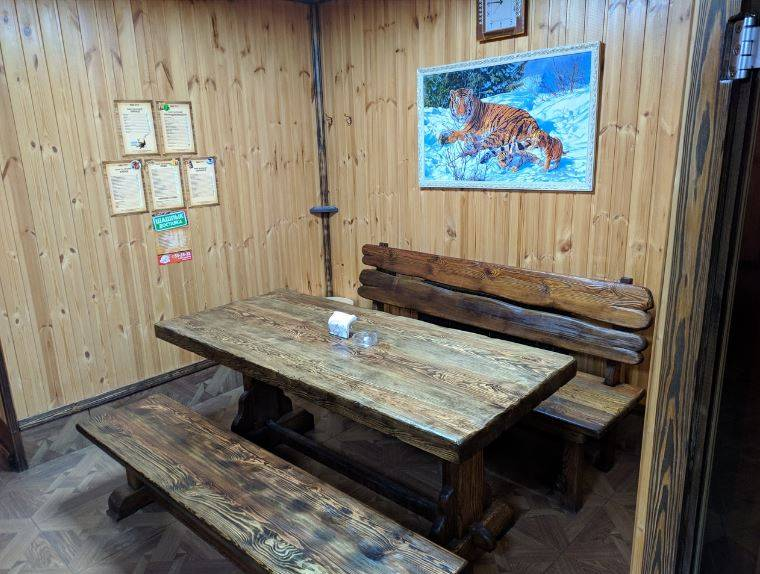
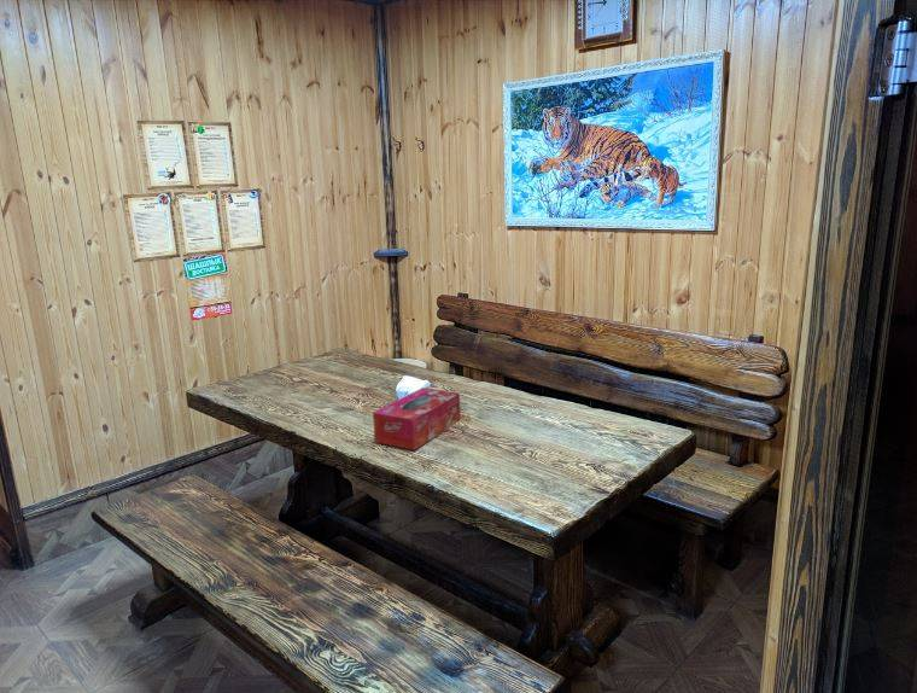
+ tissue box [372,386,462,452]
